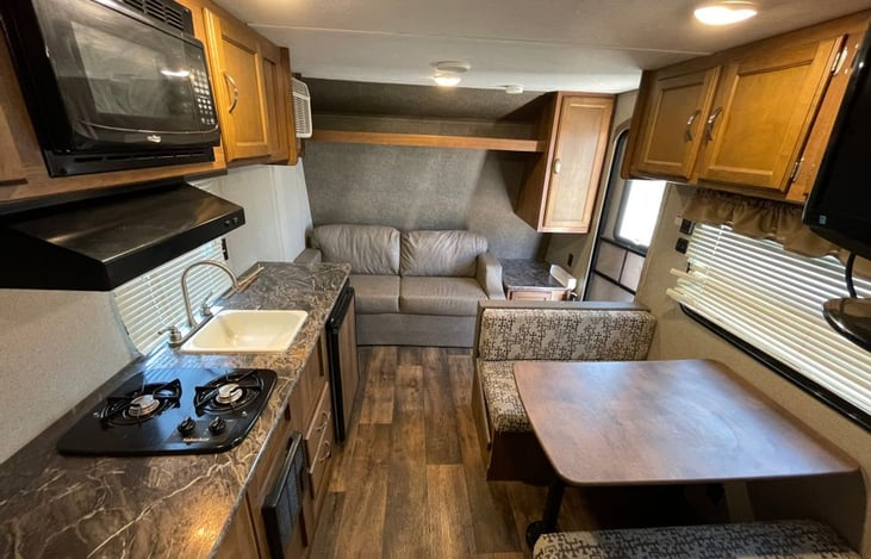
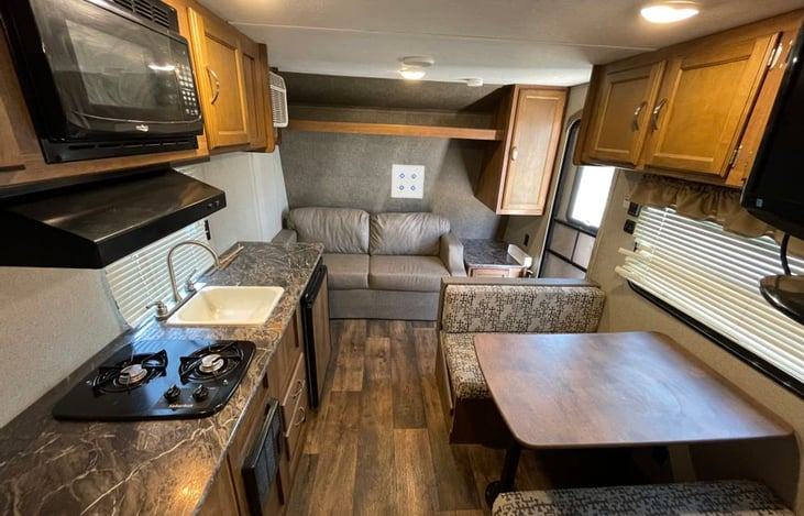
+ wall art [390,164,426,199]
